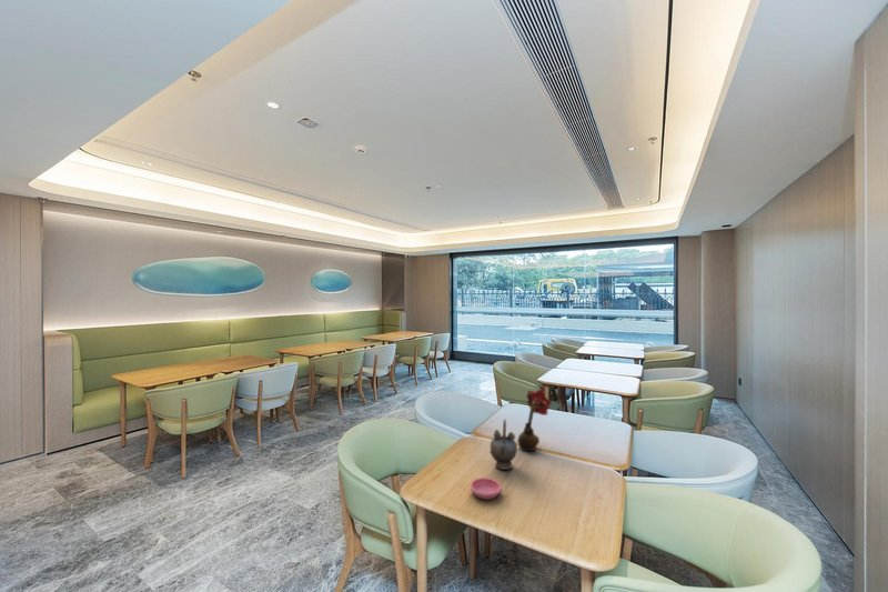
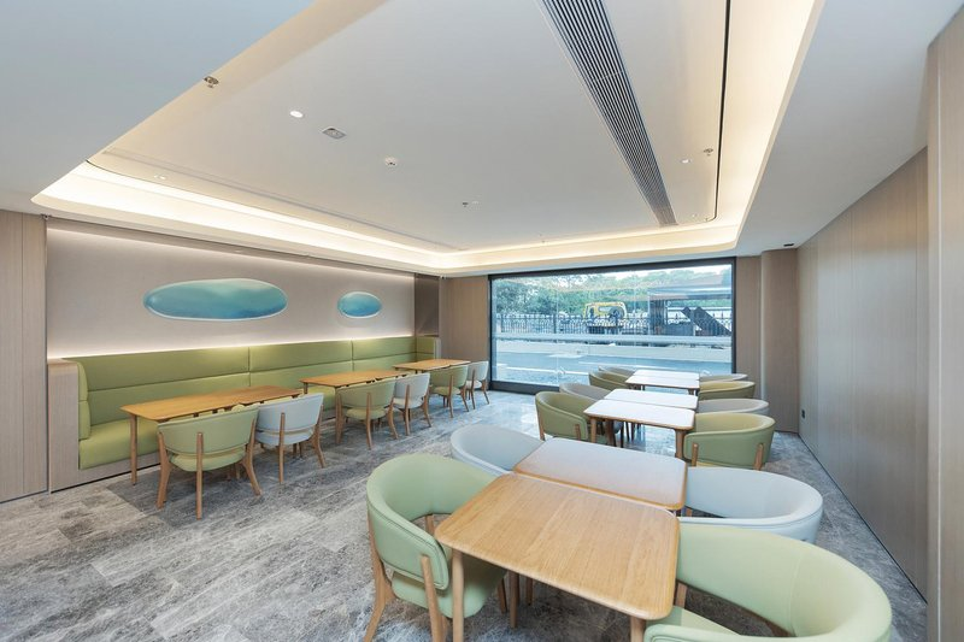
- saucer [470,476,502,501]
- teapot [488,418,518,471]
- flower [516,388,552,452]
